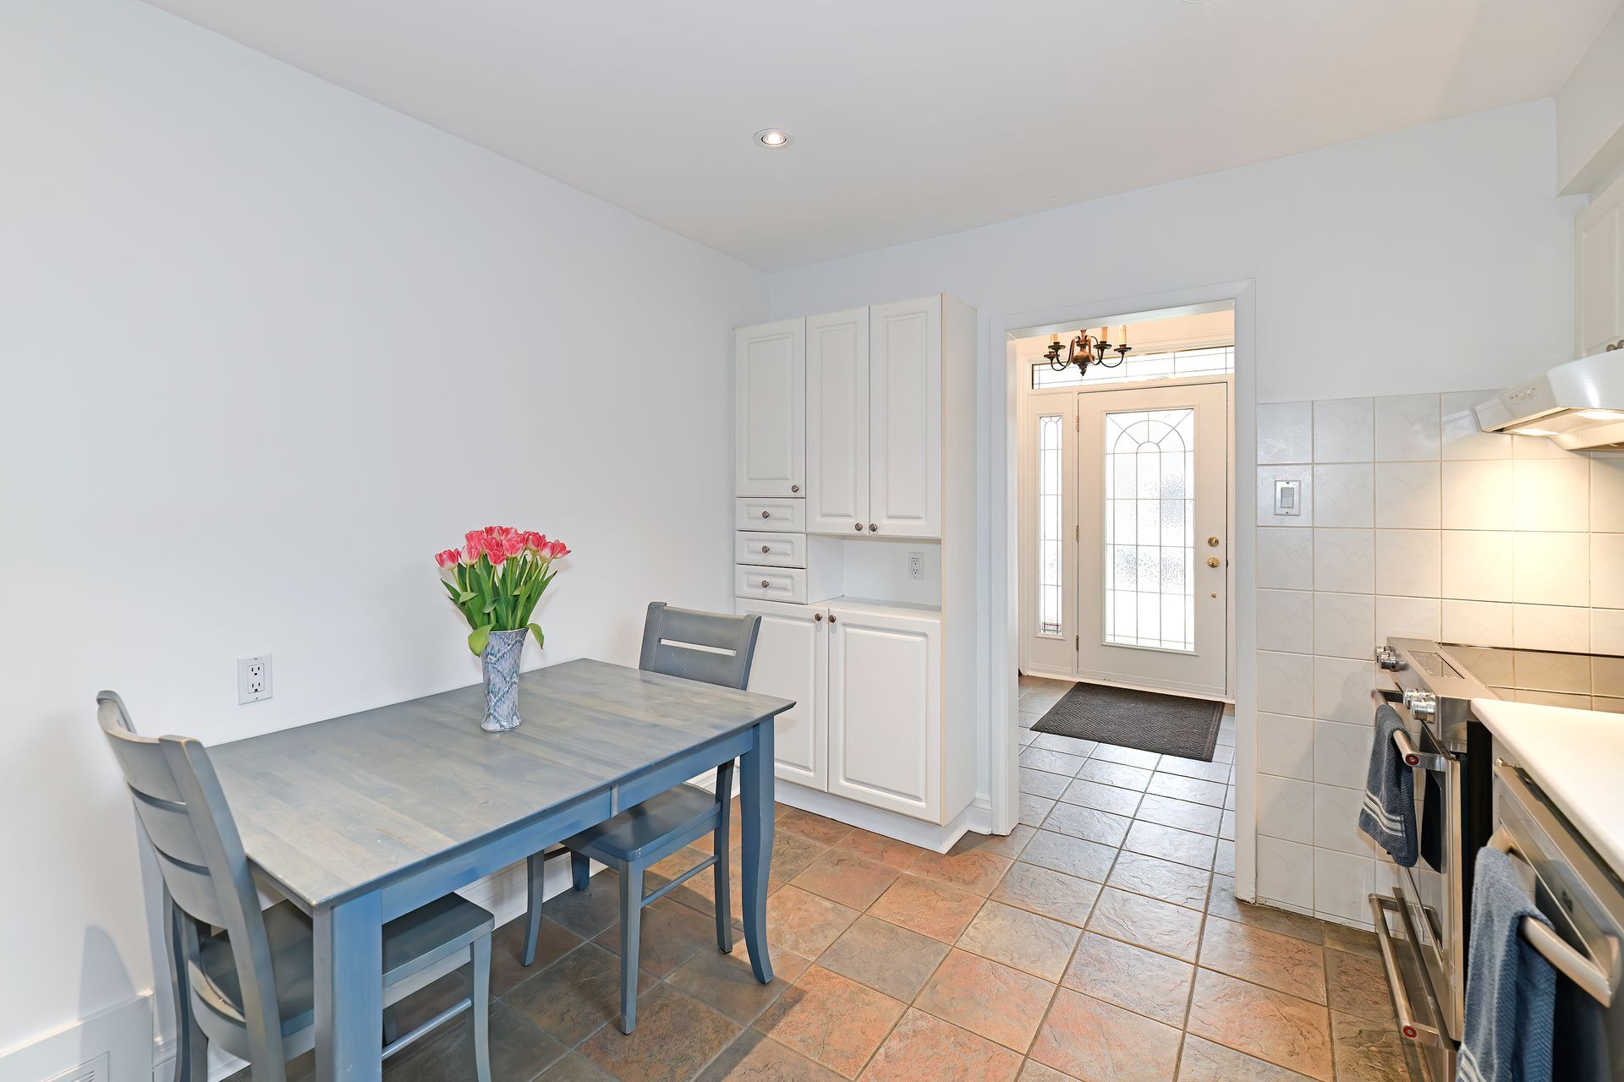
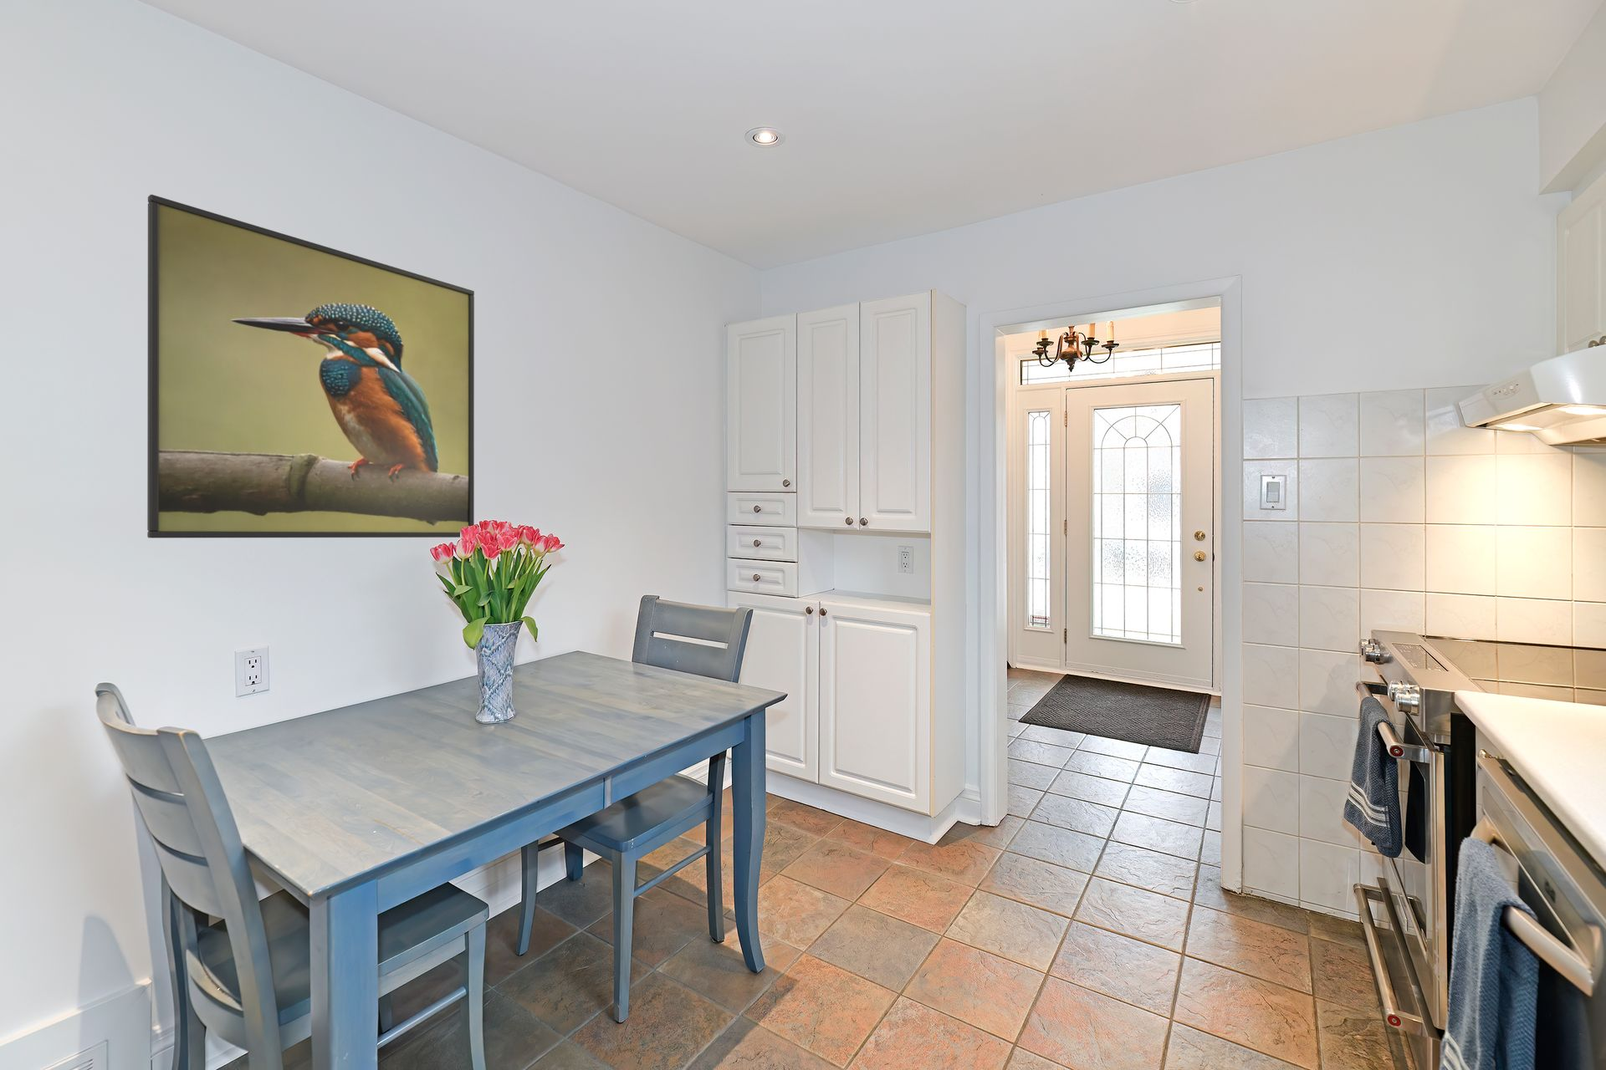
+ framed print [147,193,476,539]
